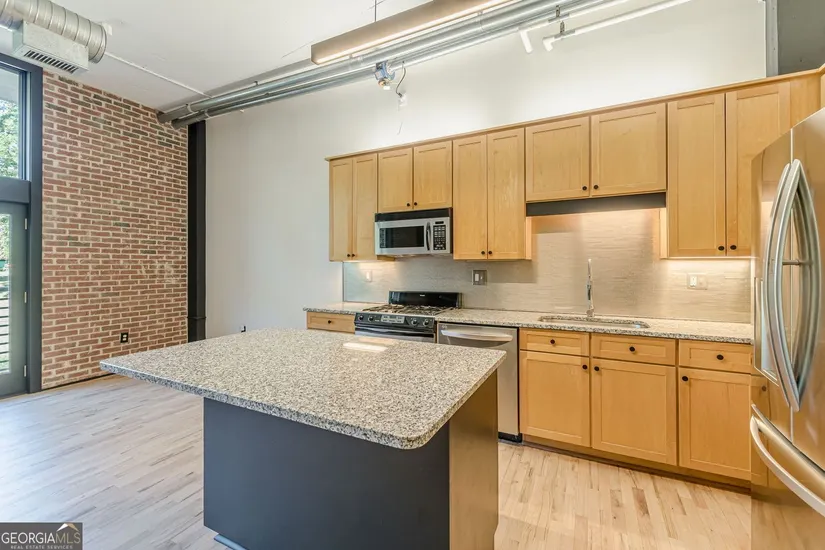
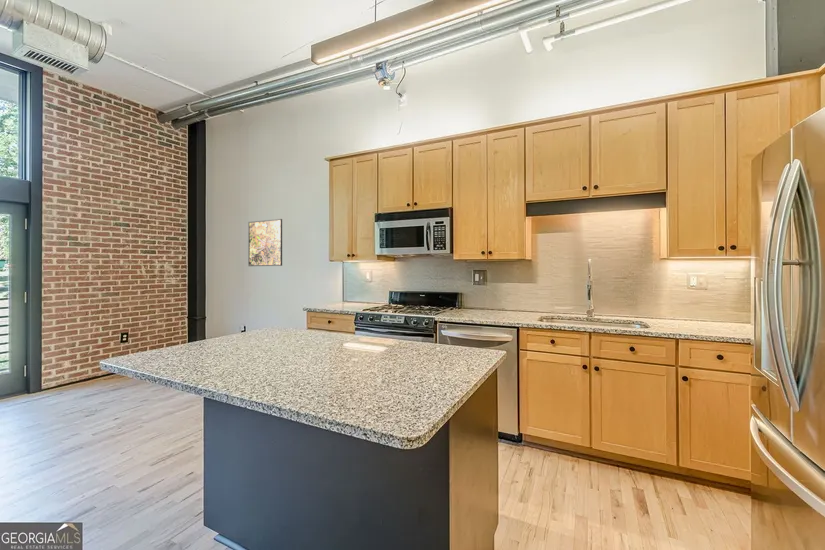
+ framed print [247,218,283,267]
